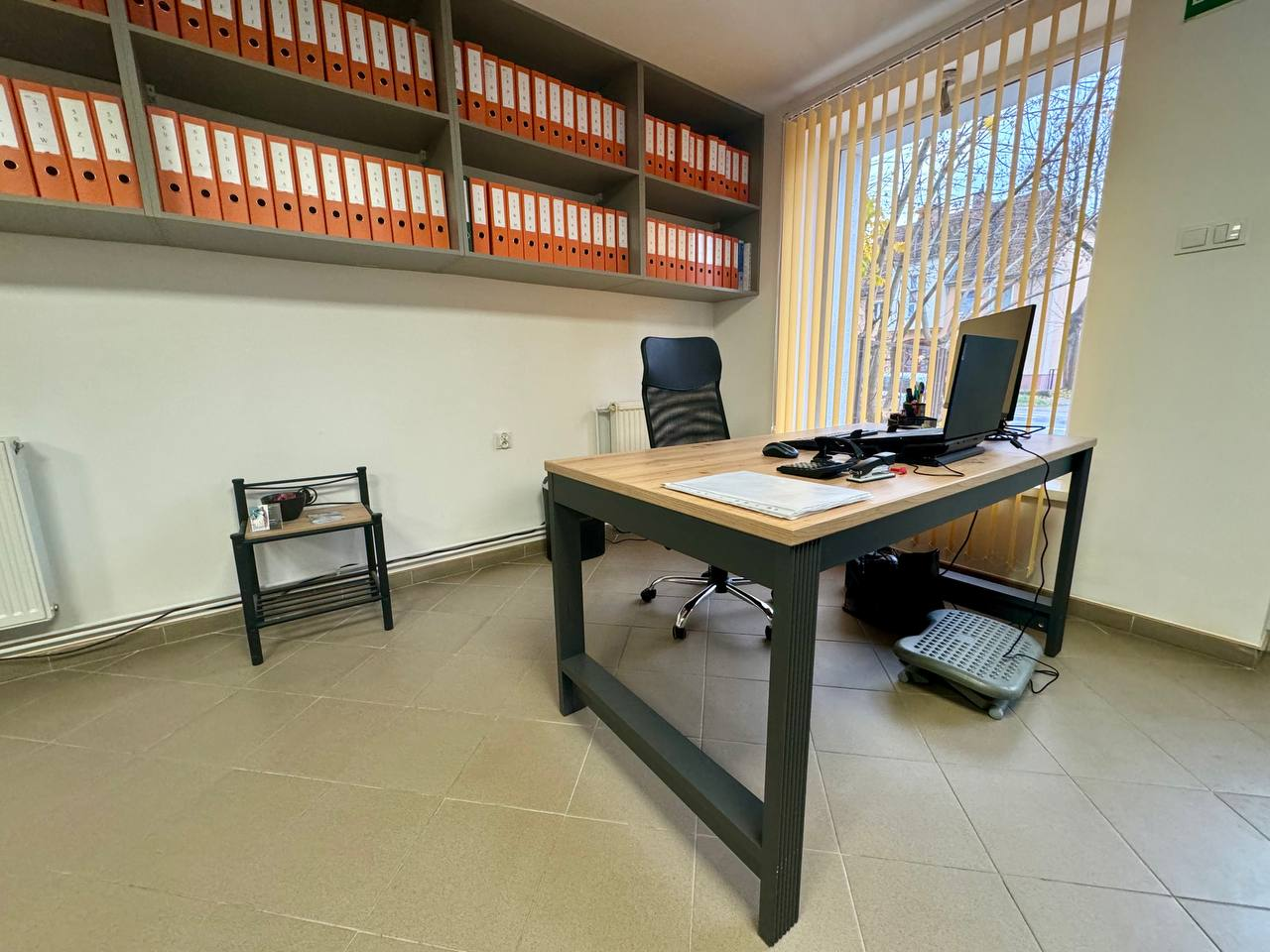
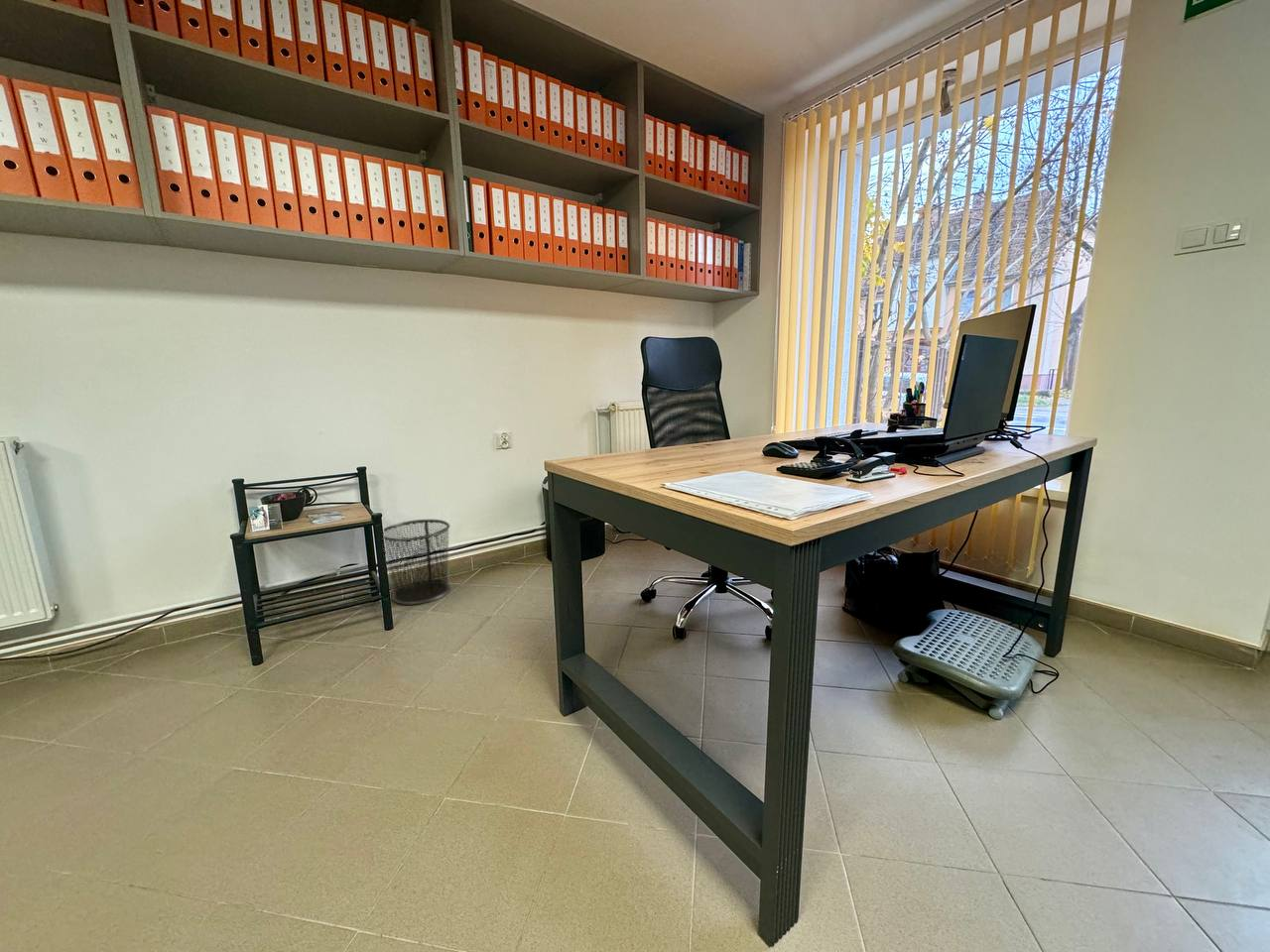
+ waste bin [383,519,451,606]
